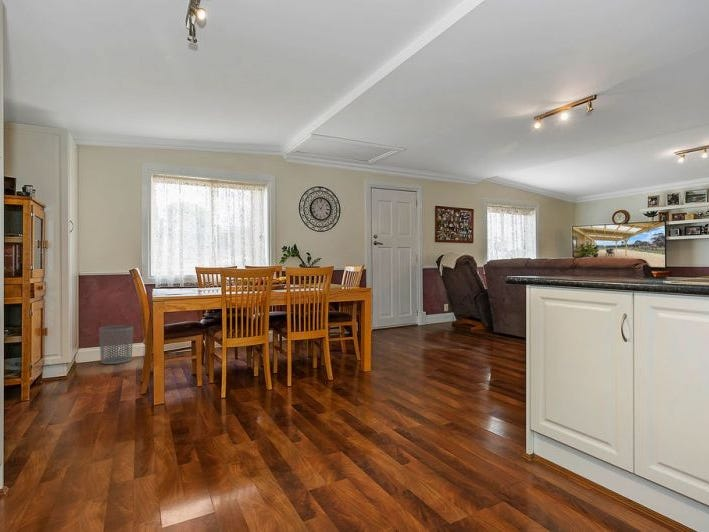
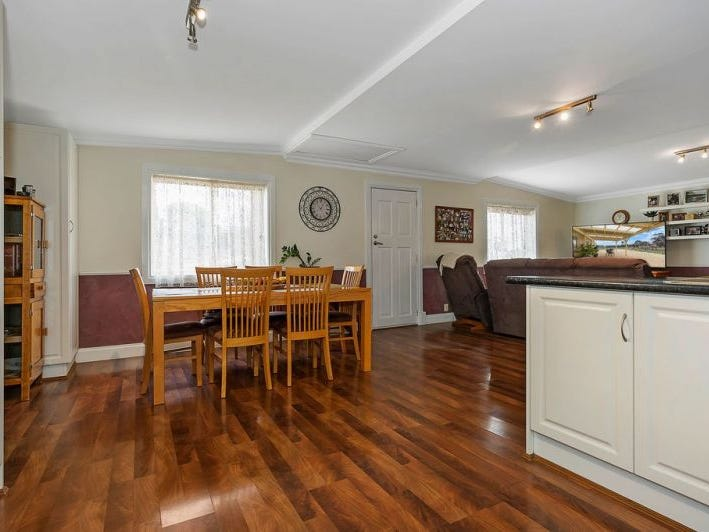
- waste bin [98,324,134,365]
